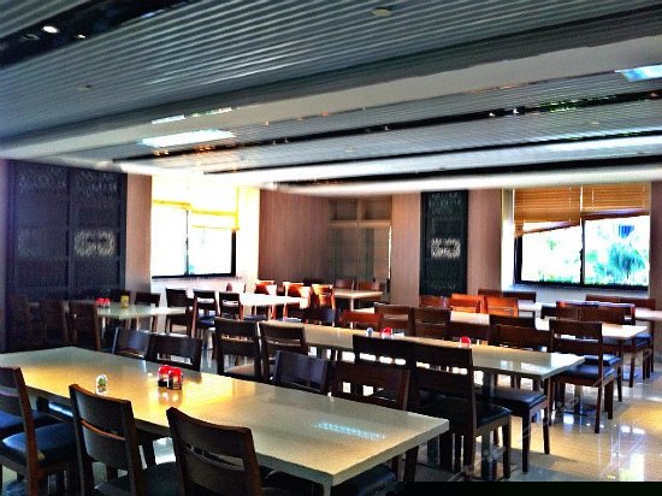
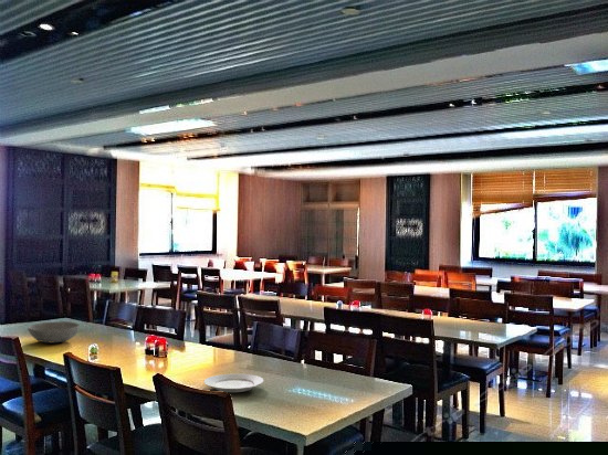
+ plate [202,372,265,393]
+ bowl [27,320,81,345]
